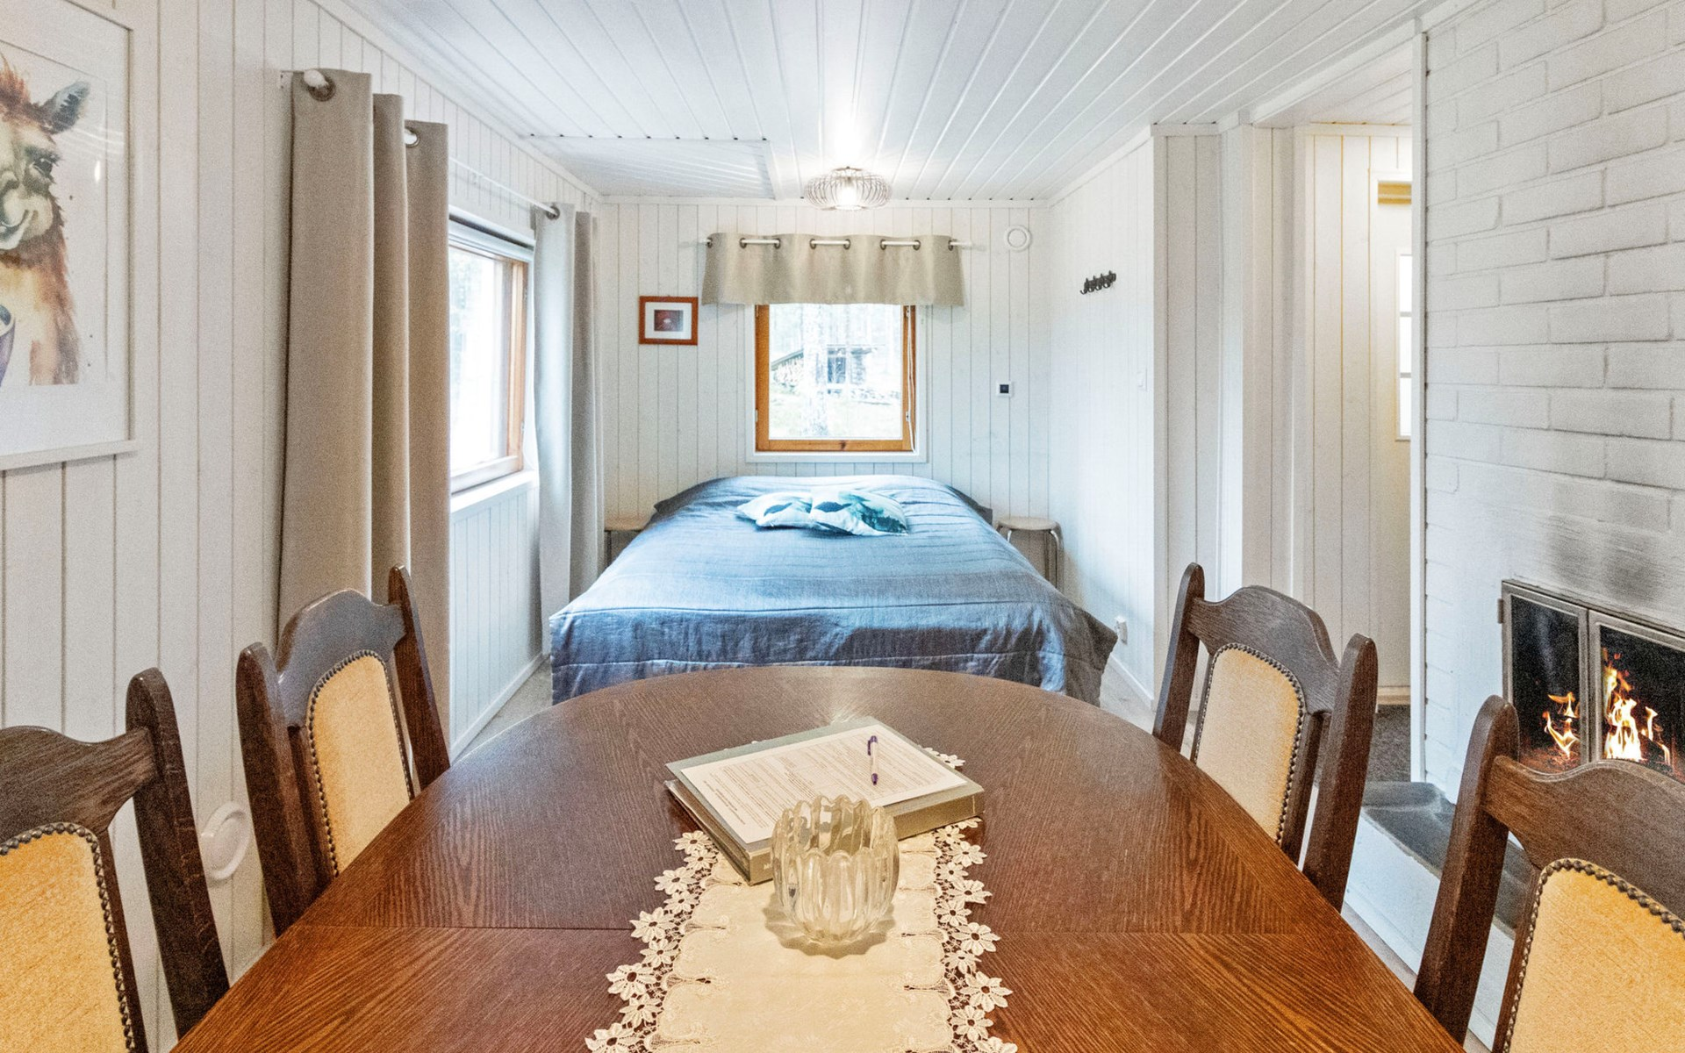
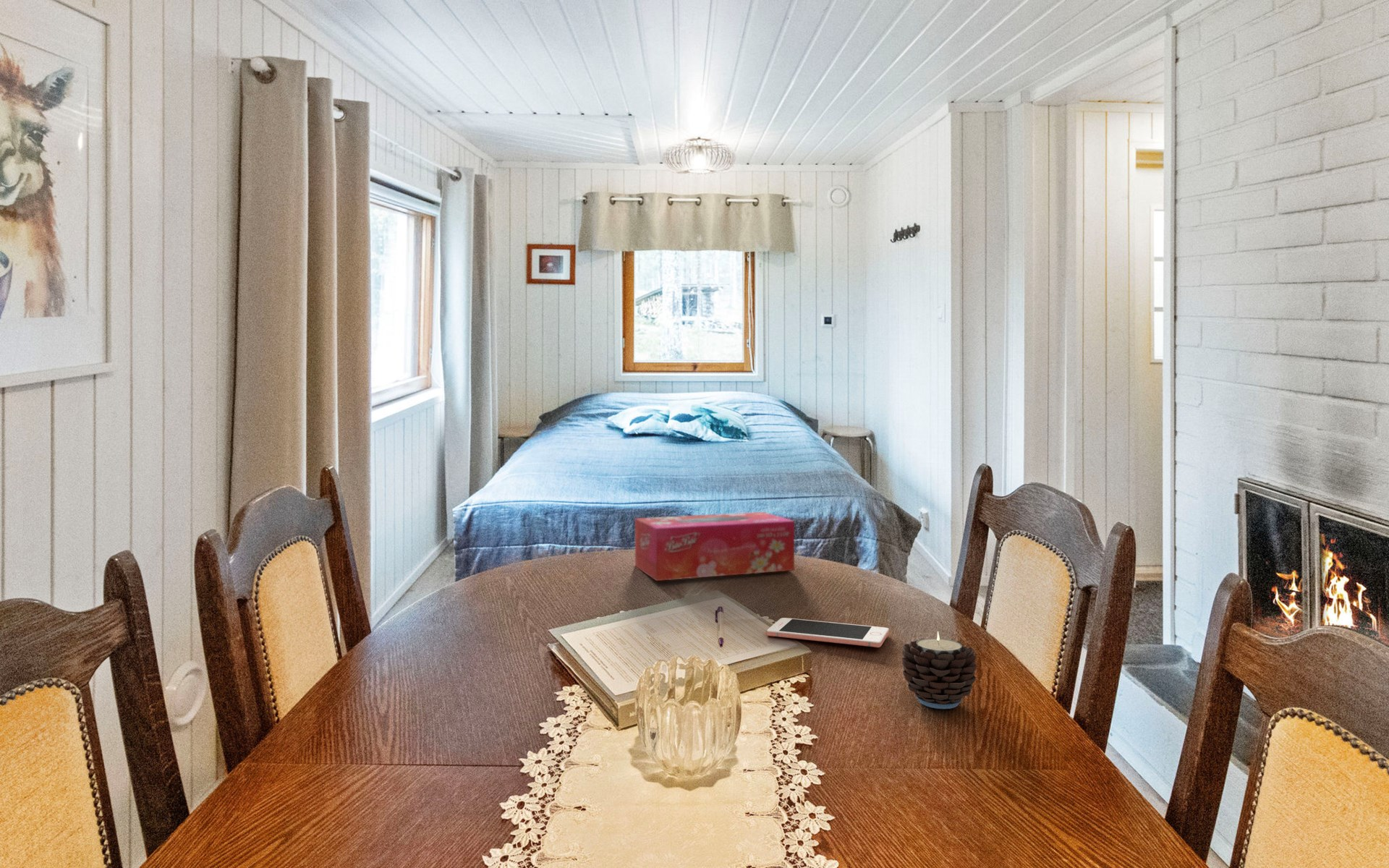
+ candle [901,631,977,710]
+ cell phone [766,617,890,648]
+ tissue box [634,511,795,582]
